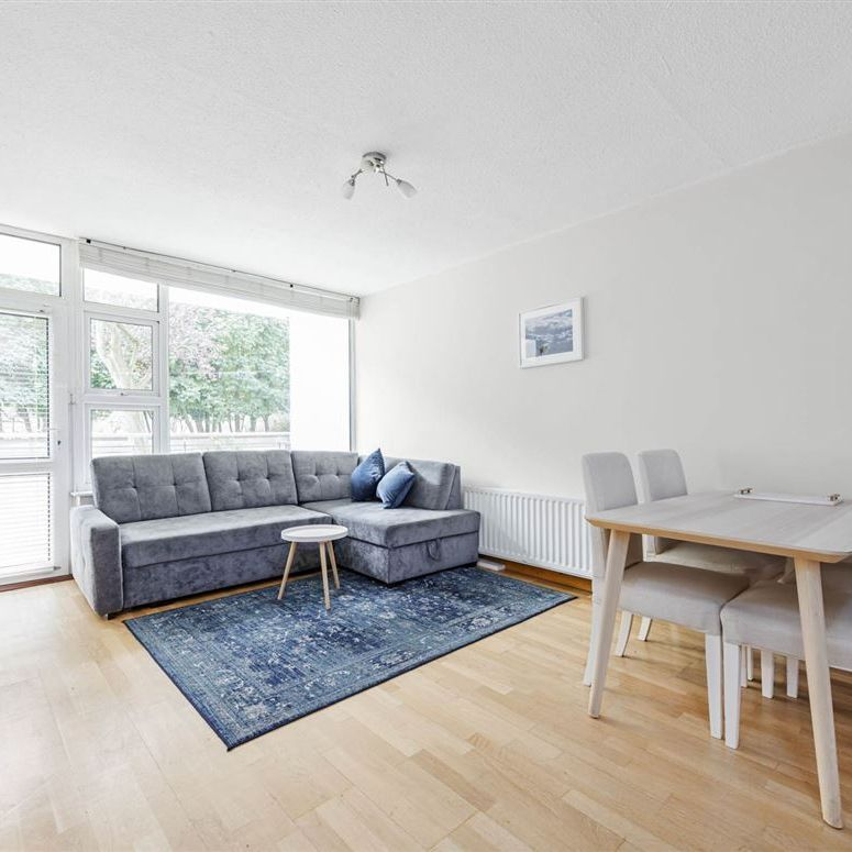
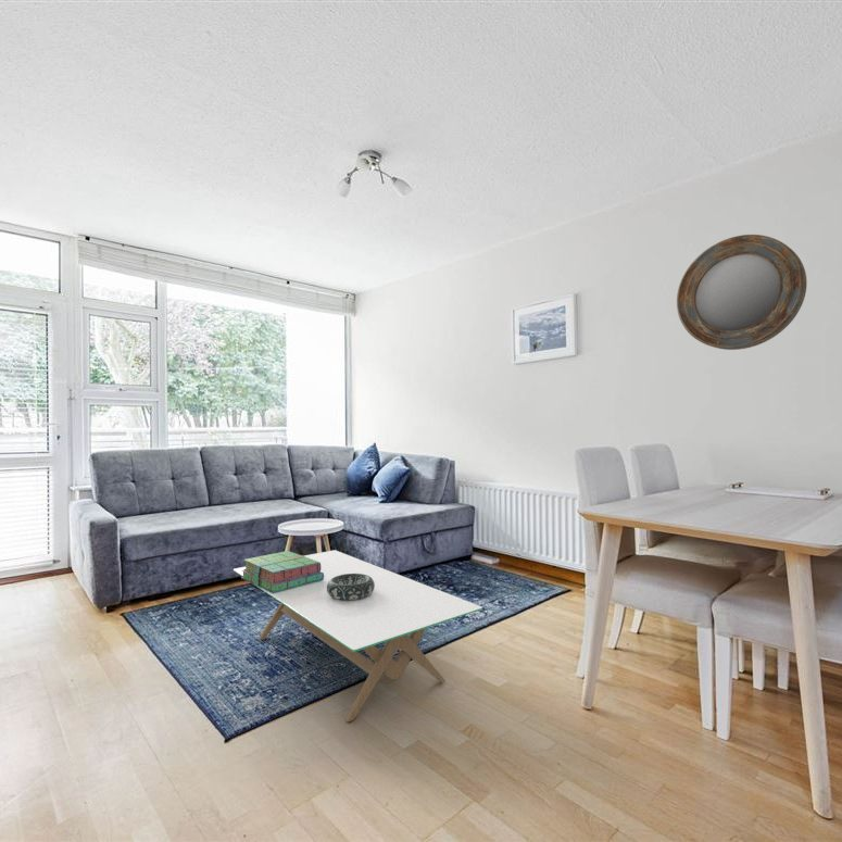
+ stack of books [240,550,324,593]
+ decorative bowl [327,574,375,600]
+ home mirror [676,234,808,351]
+ coffee table [233,549,483,724]
